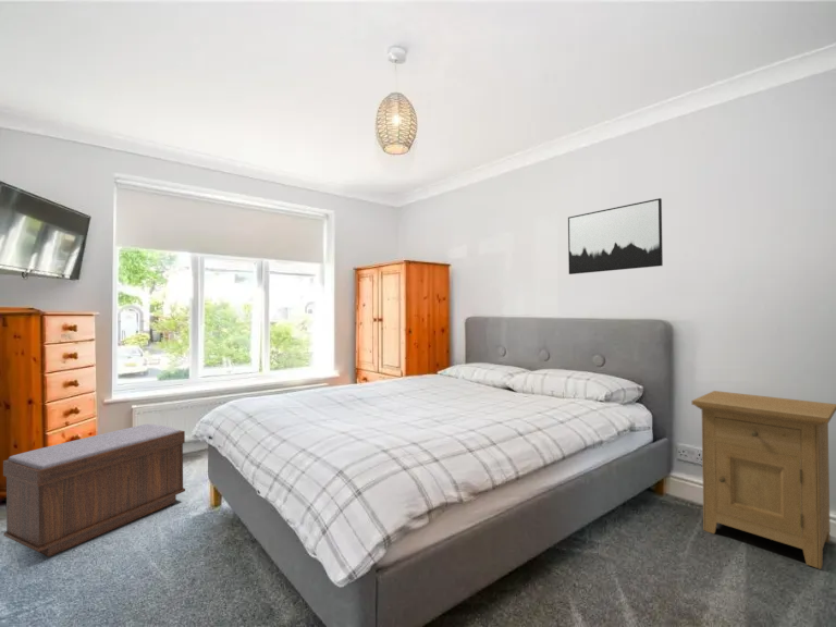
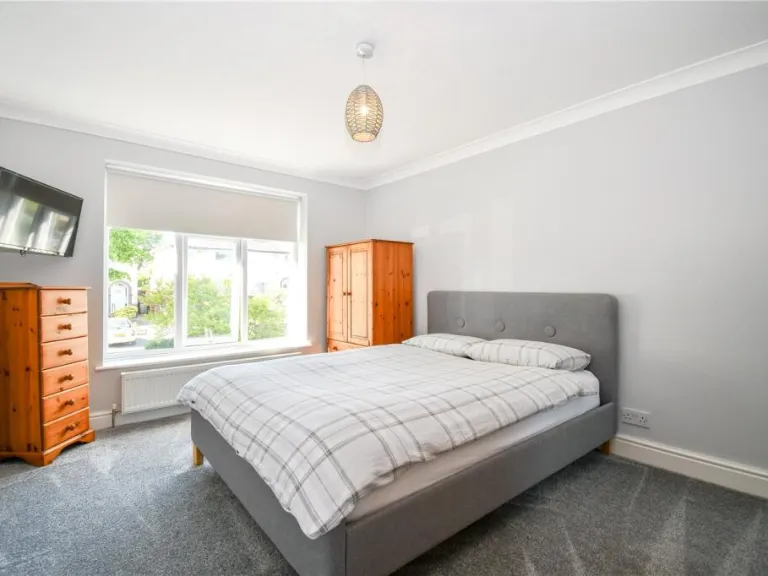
- nightstand [691,390,836,570]
- bench [2,423,186,558]
- wall art [567,197,664,275]
